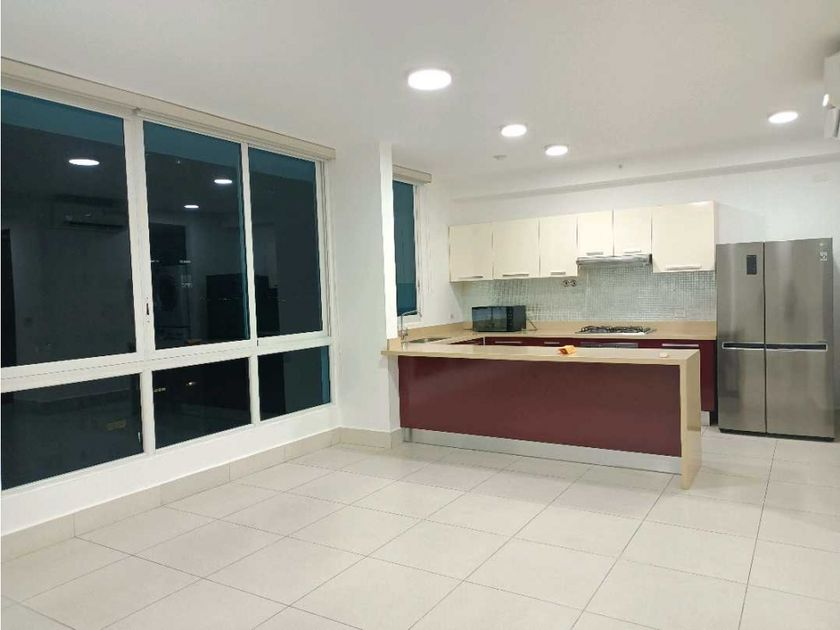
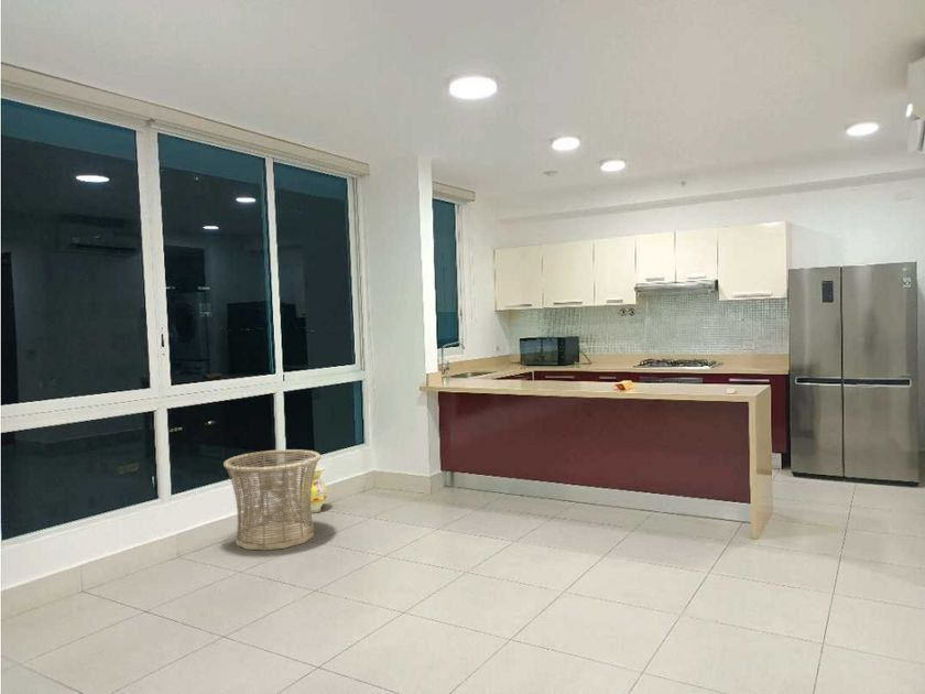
+ vase [298,465,328,513]
+ basket [222,448,322,552]
